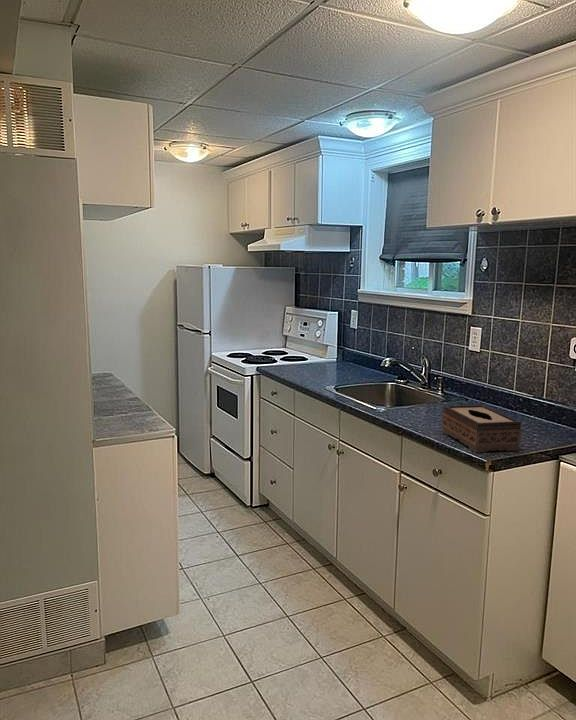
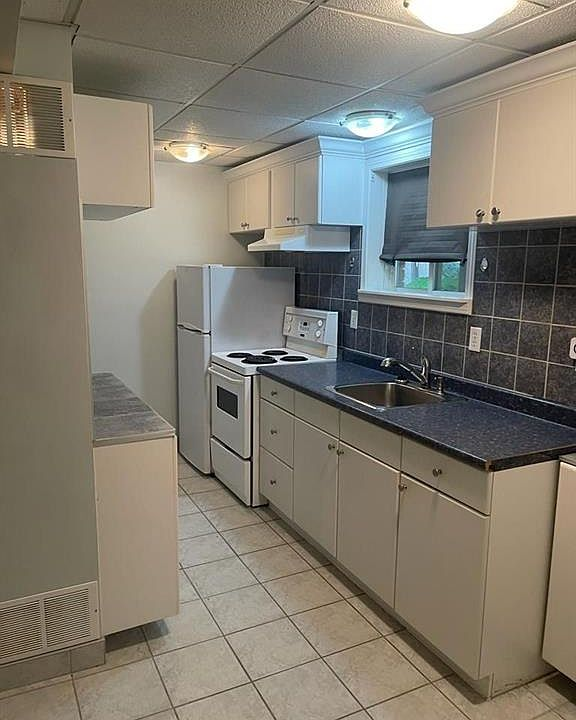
- tissue box [441,404,522,454]
